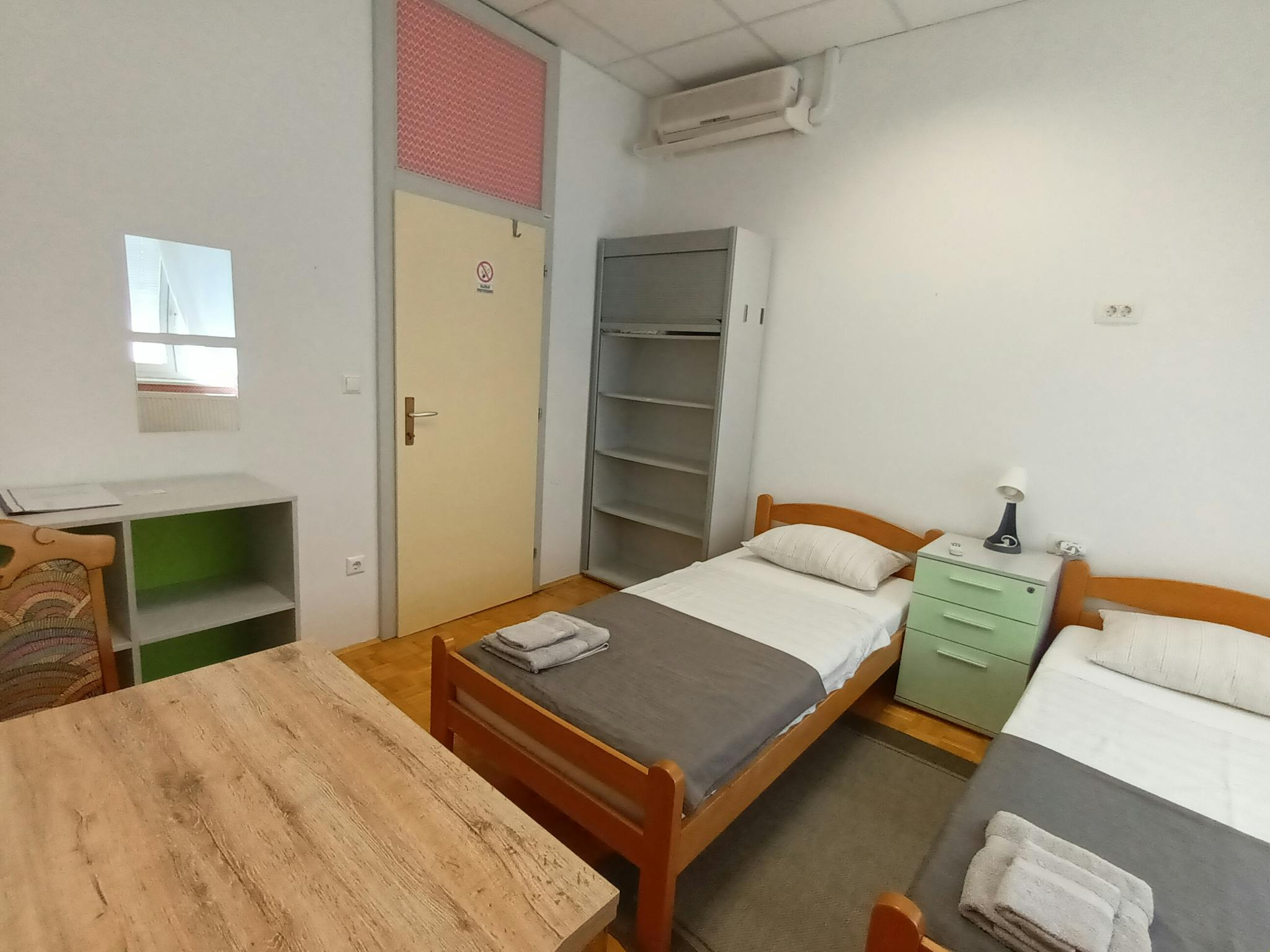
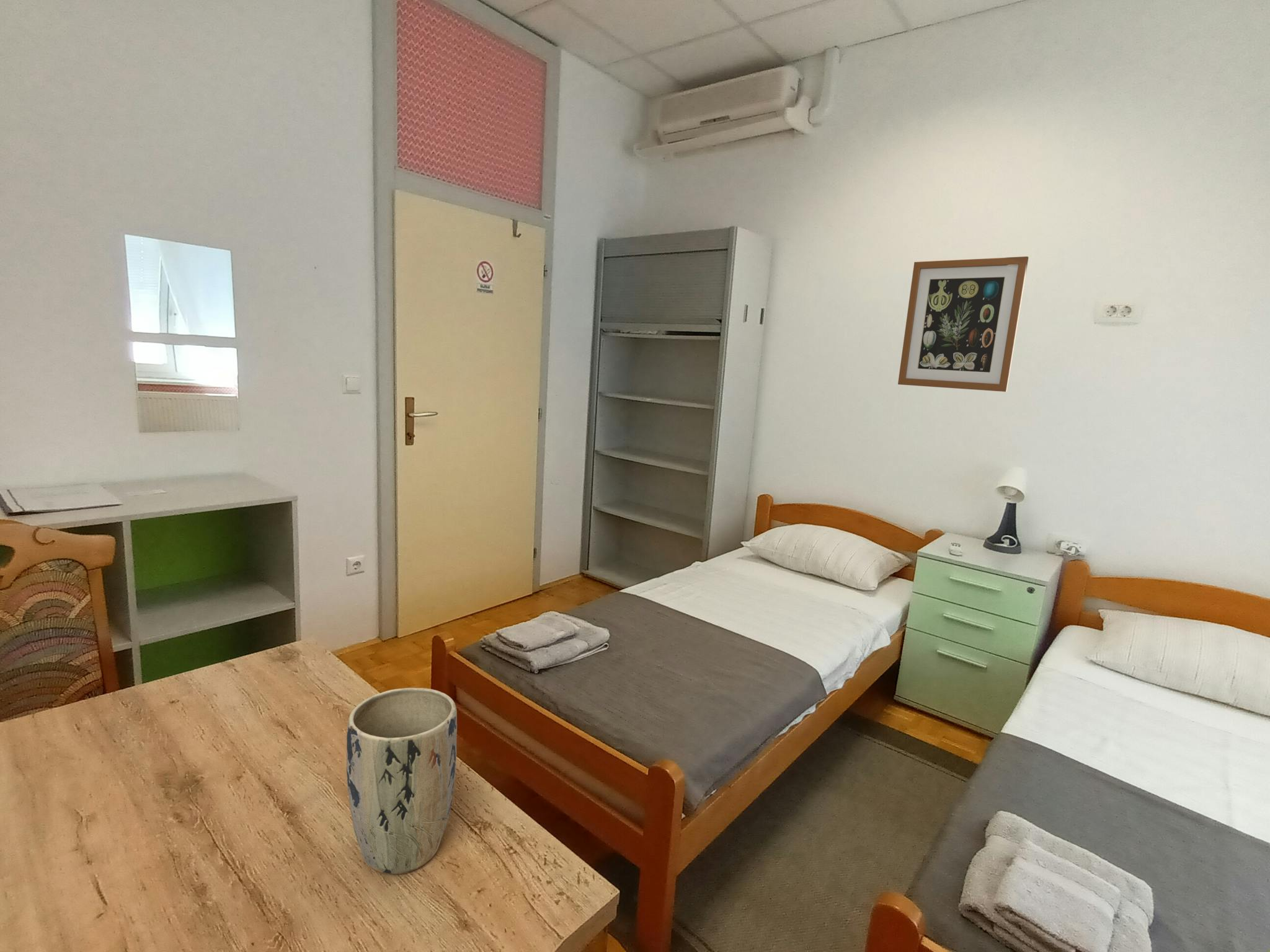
+ wall art [897,256,1029,392]
+ plant pot [346,687,458,875]
